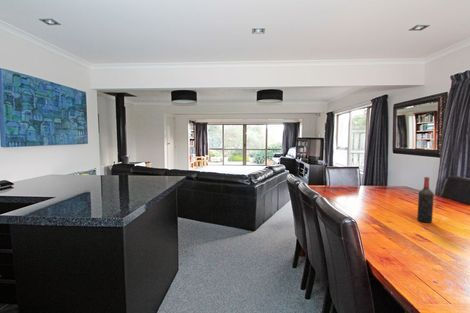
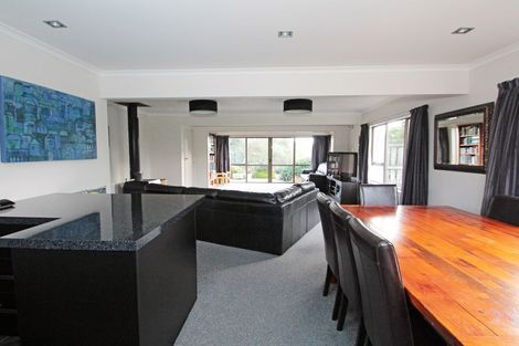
- wine bottle [416,176,435,224]
